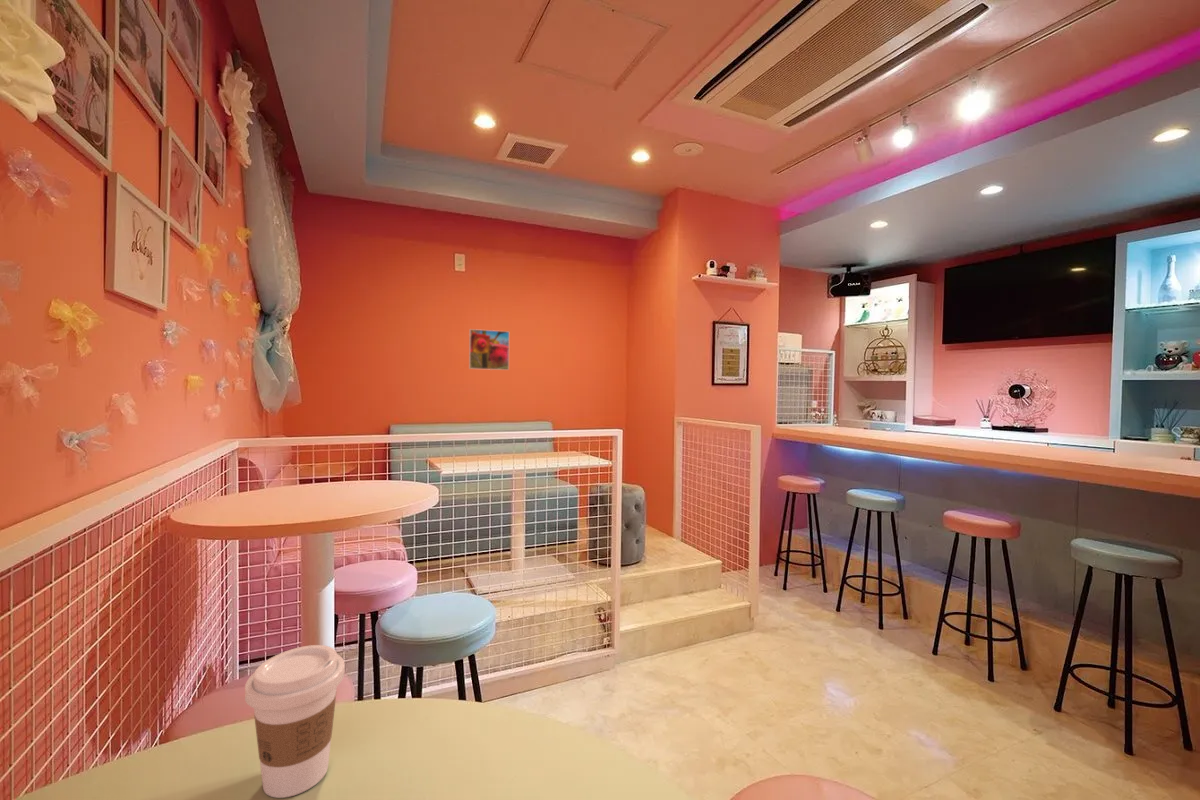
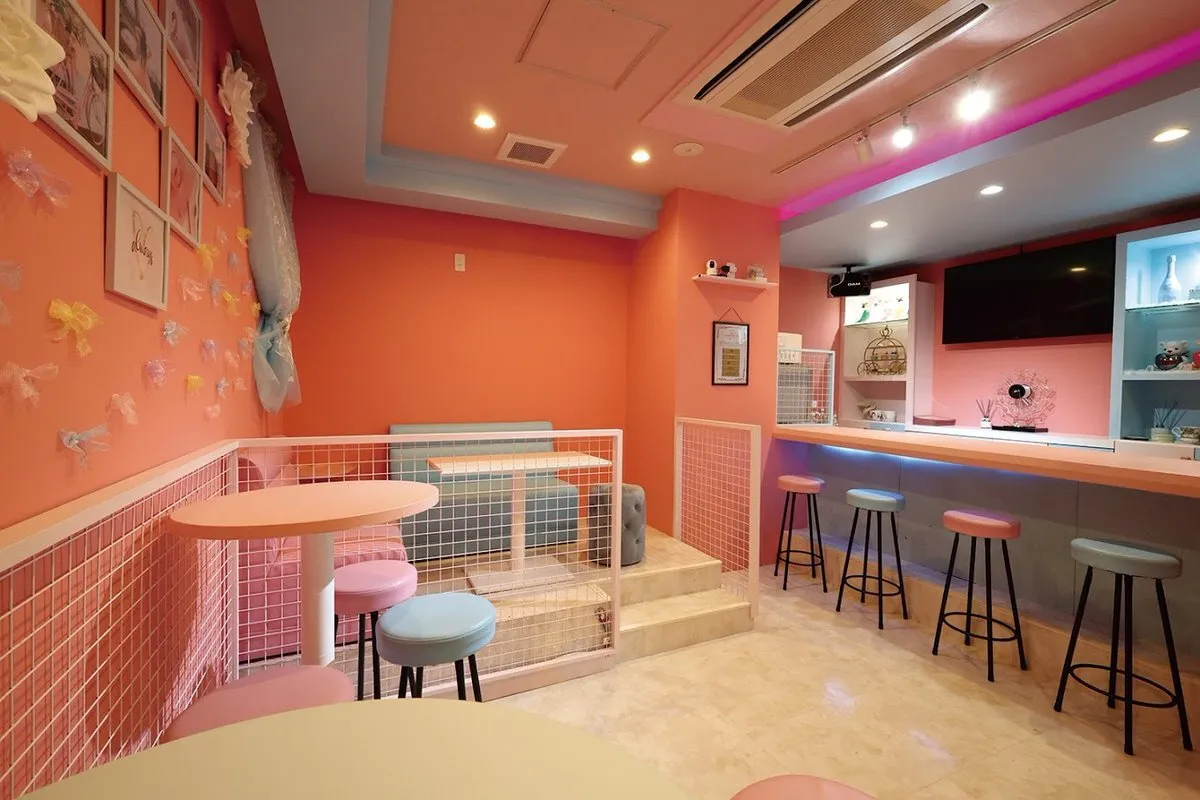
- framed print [468,328,510,371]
- coffee cup [244,644,346,799]
